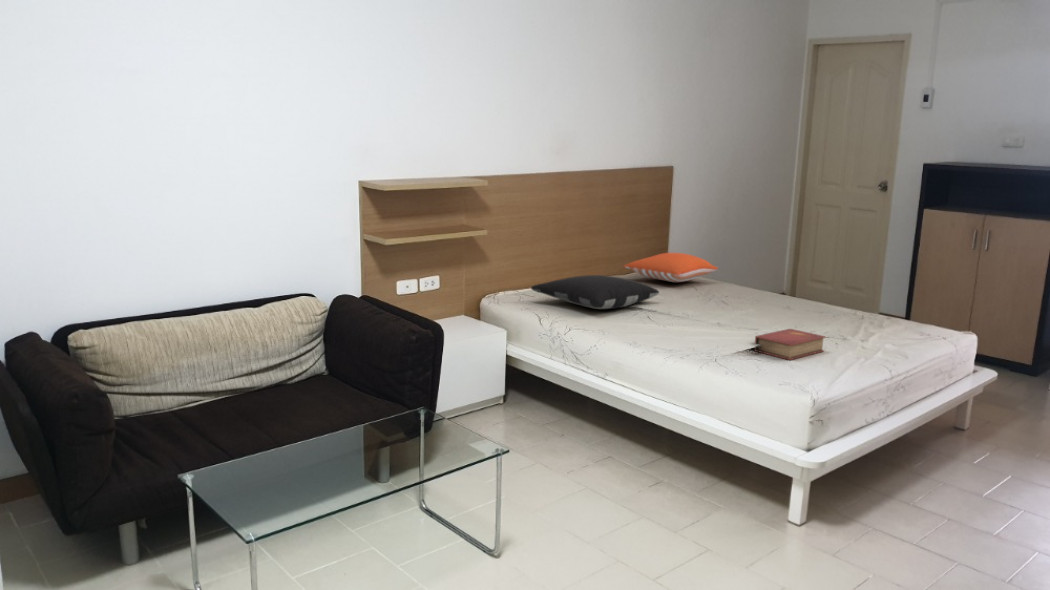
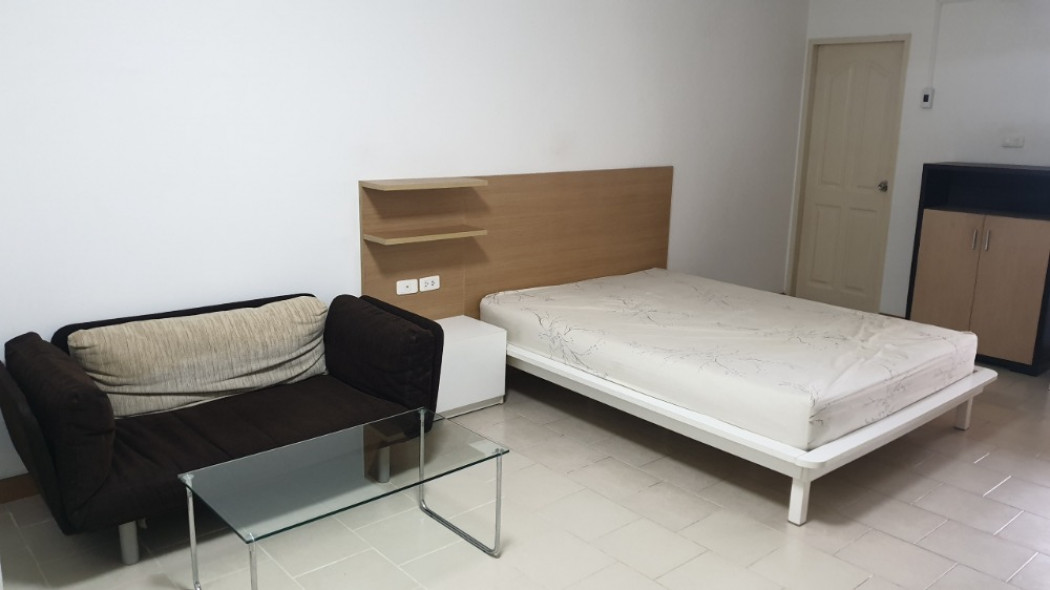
- book [753,328,827,361]
- pillow [623,252,719,283]
- pillow [530,274,660,310]
